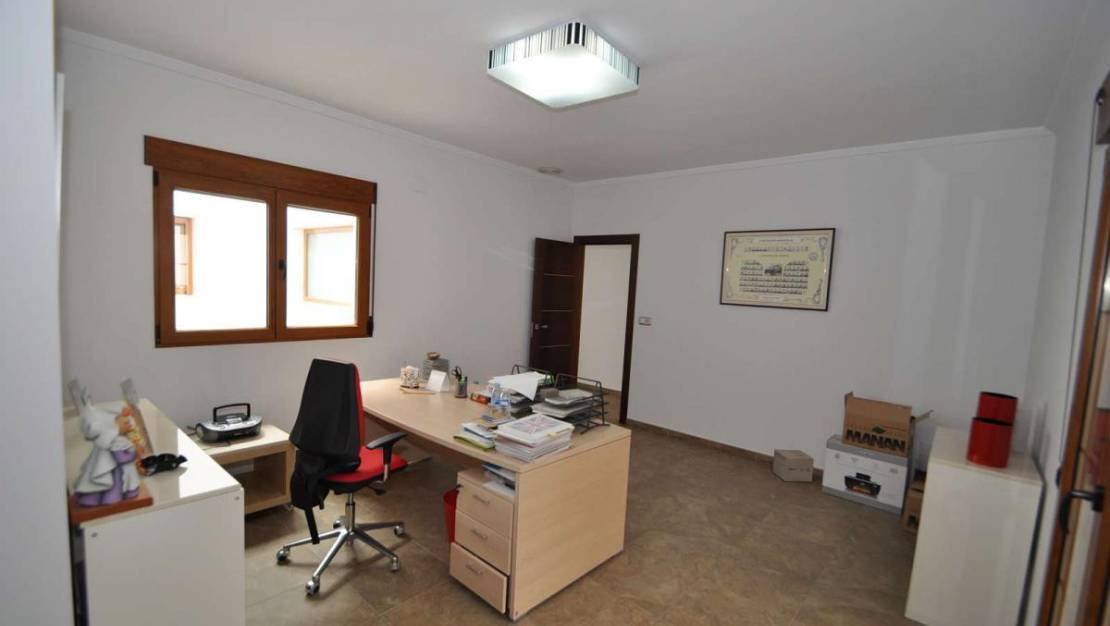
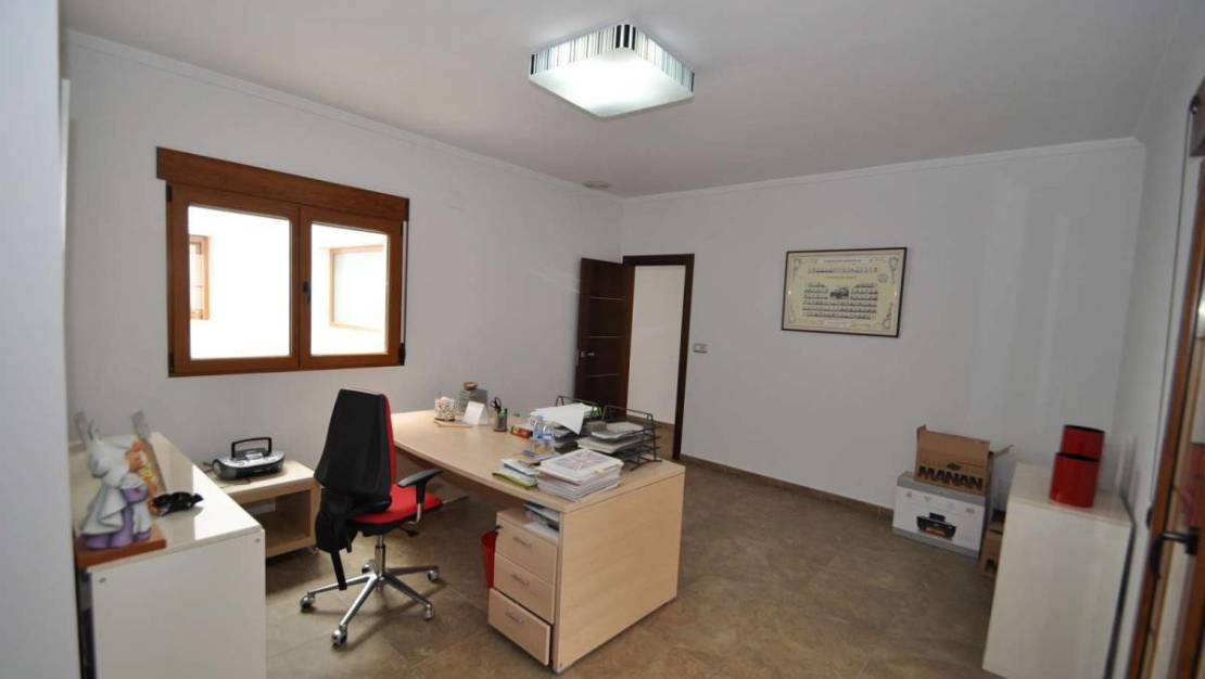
- cardboard box [772,448,815,483]
